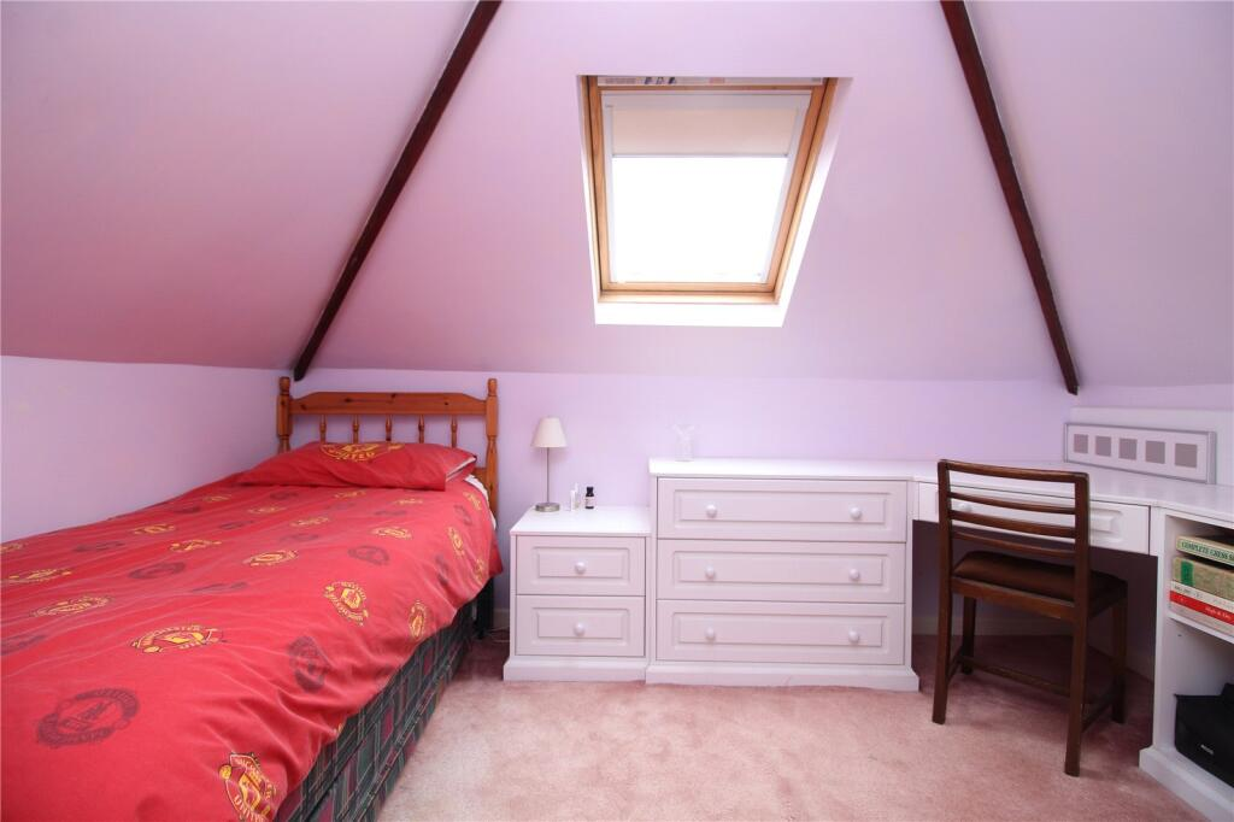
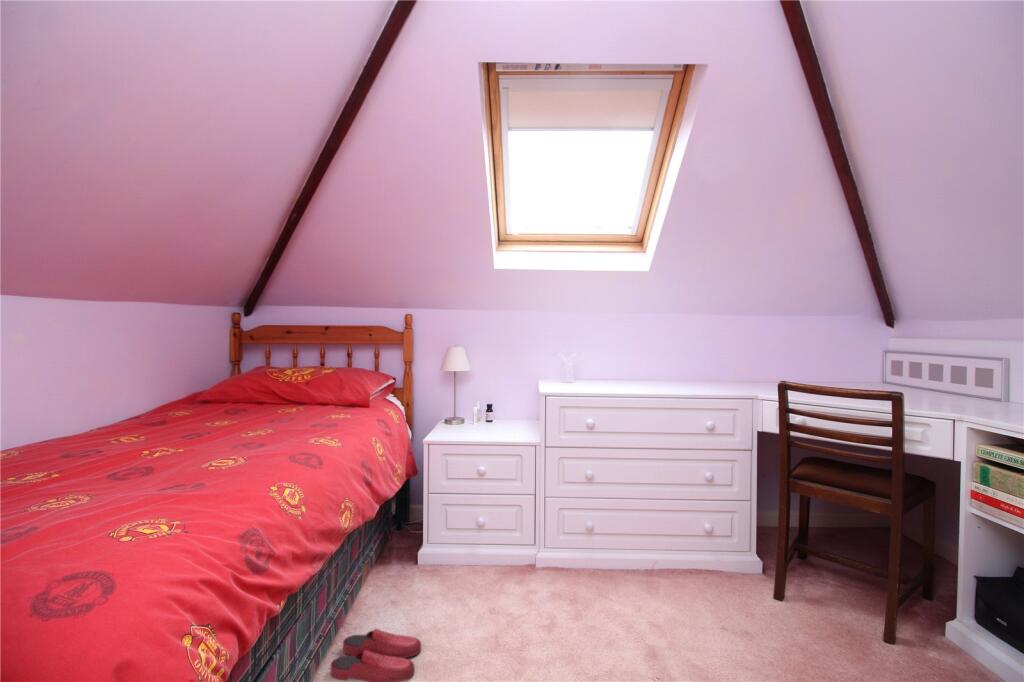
+ slippers [329,628,422,682]
